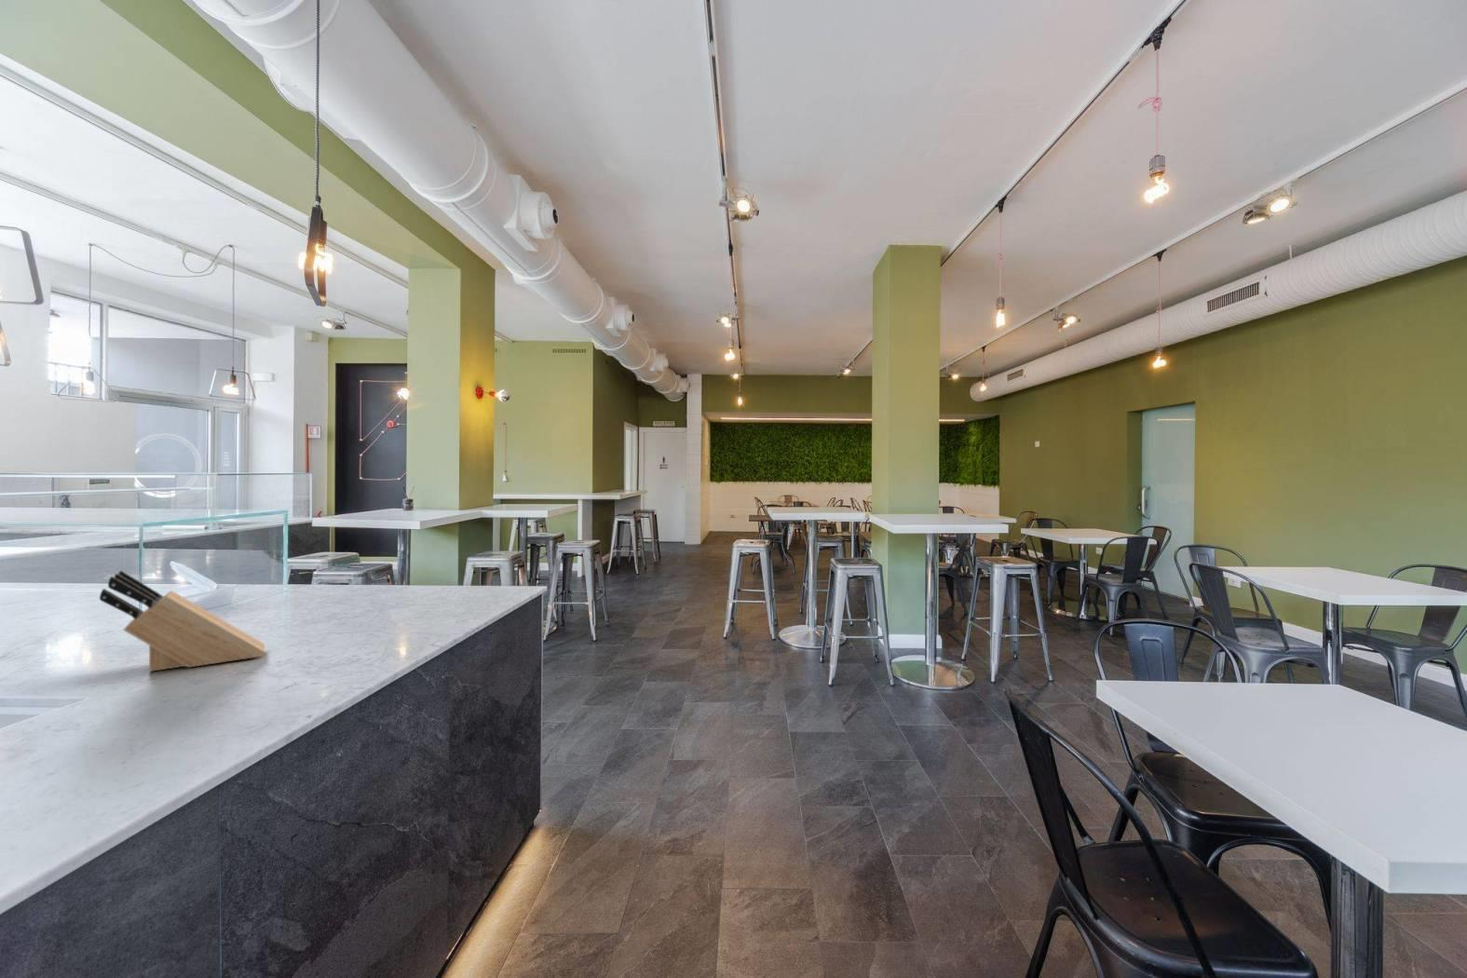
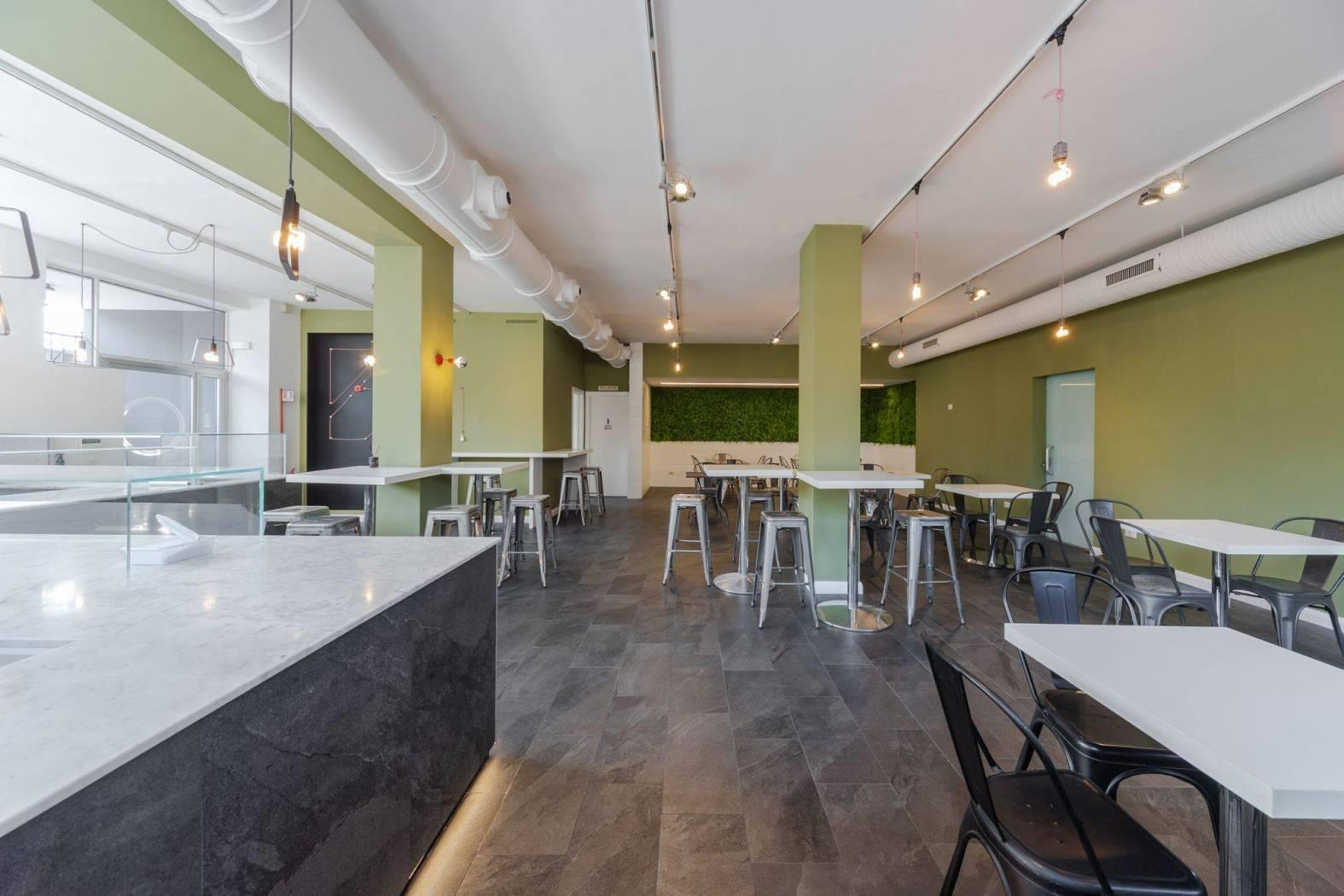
- knife block [98,570,265,672]
